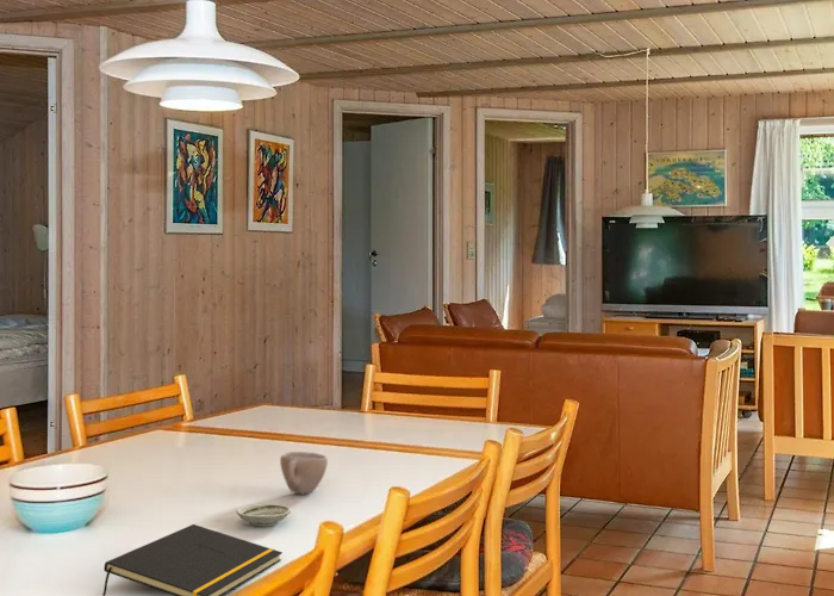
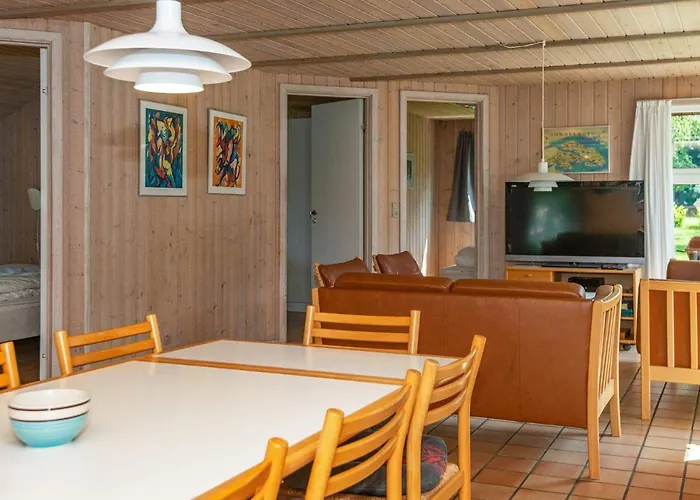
- notepad [101,523,284,596]
- cup [279,451,329,495]
- saucer [236,503,292,527]
